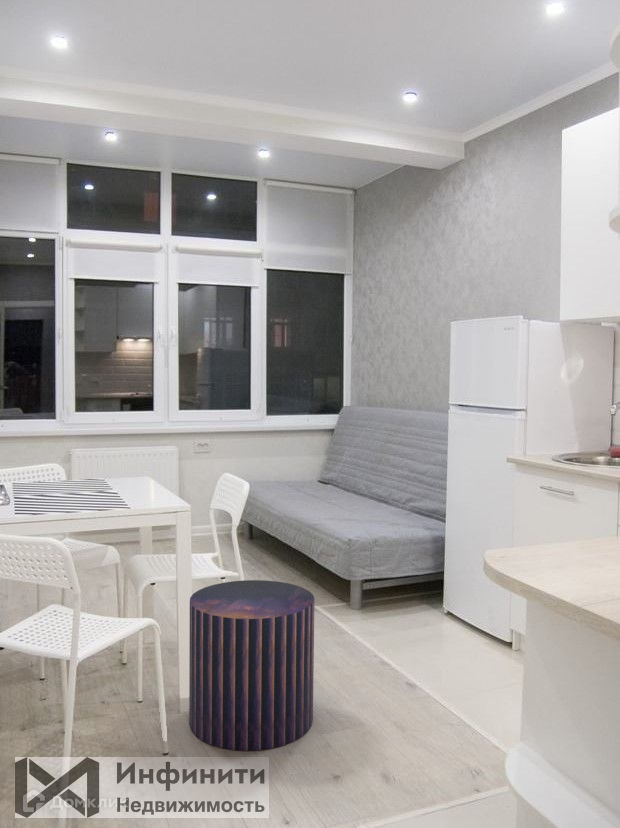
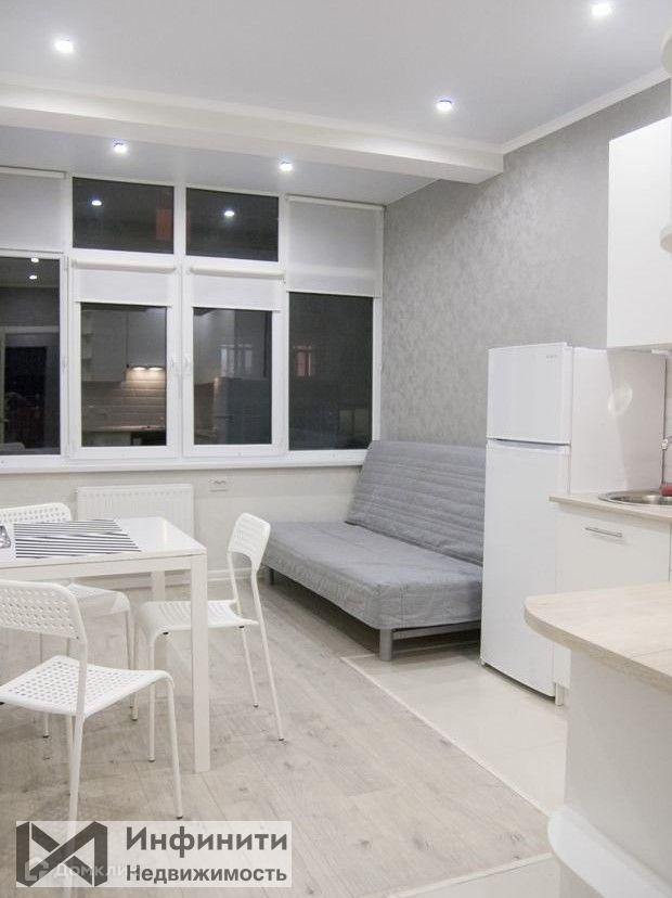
- pouf [188,579,315,752]
